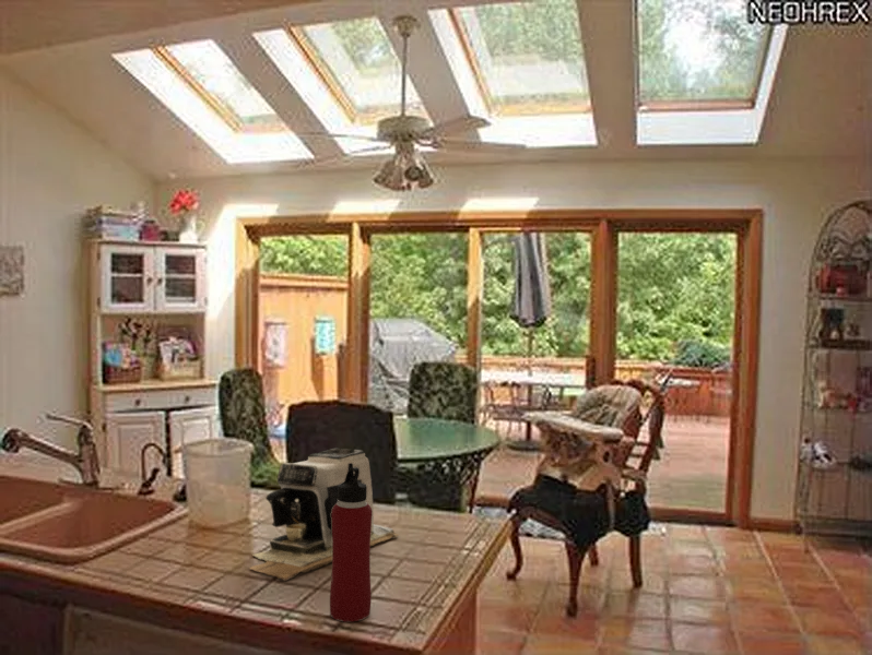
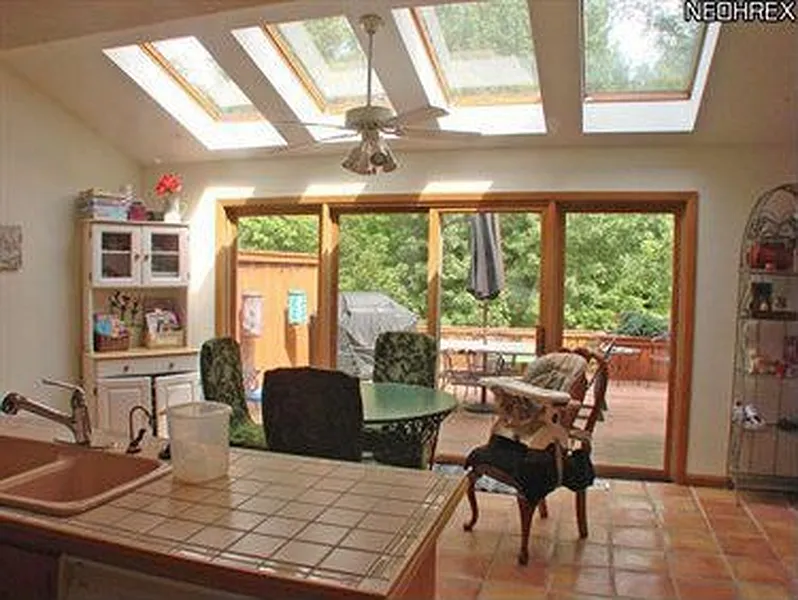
- water bottle [329,463,373,623]
- coffee maker [248,448,400,582]
